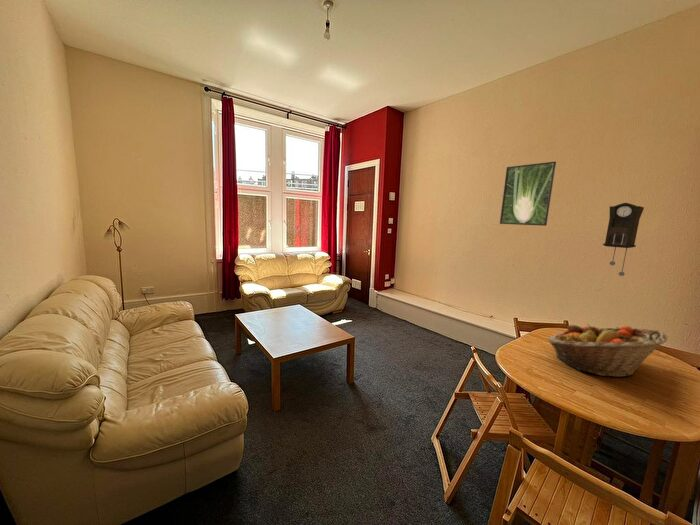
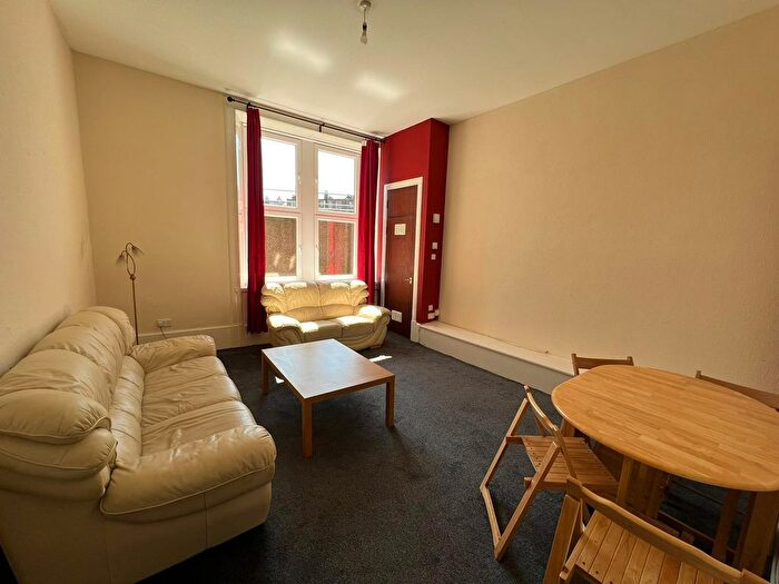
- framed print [499,161,557,227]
- fruit basket [547,323,669,378]
- pendulum clock [602,202,645,277]
